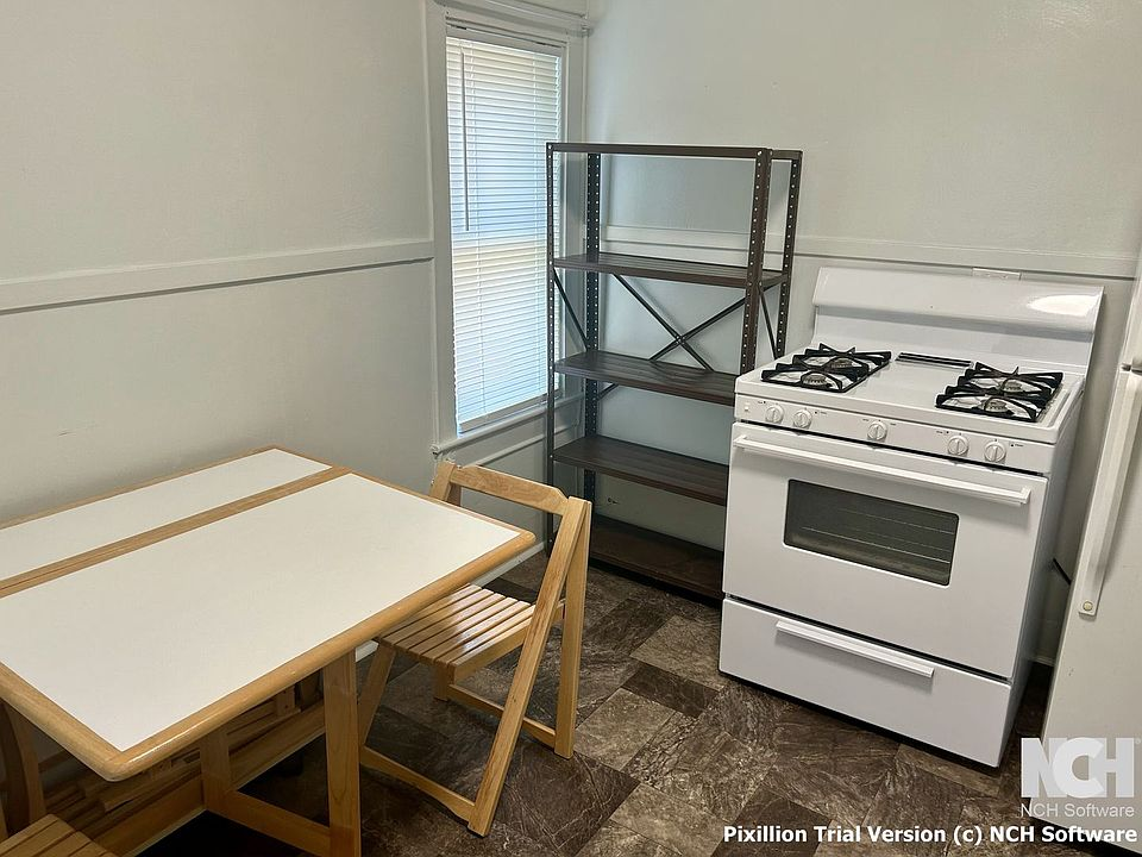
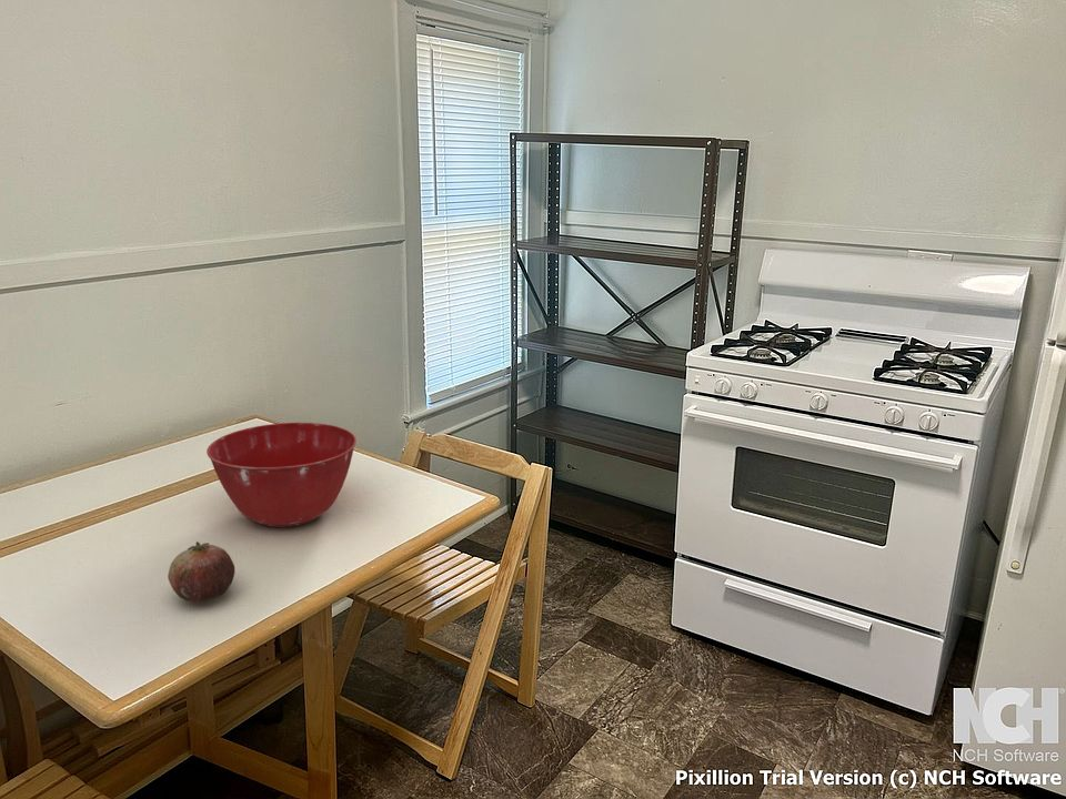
+ fruit [167,540,235,604]
+ mixing bowl [205,422,358,528]
